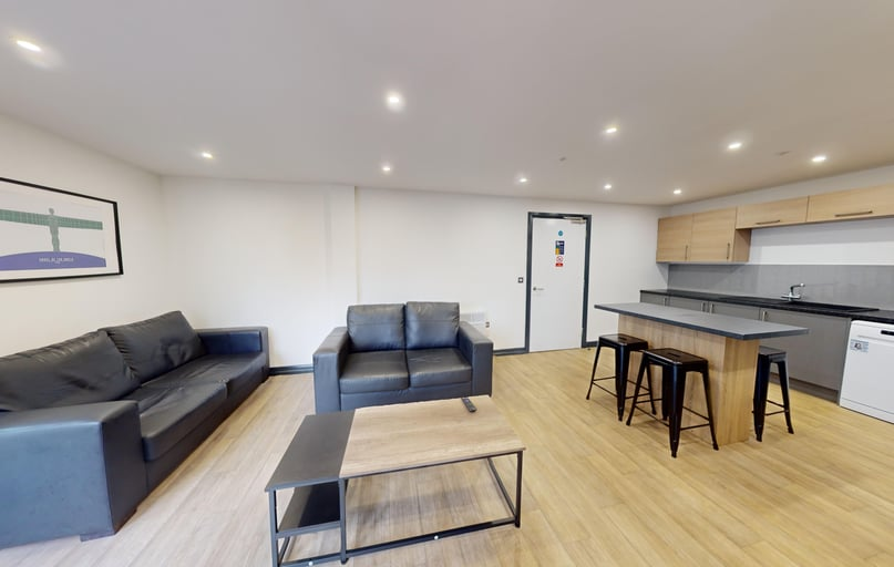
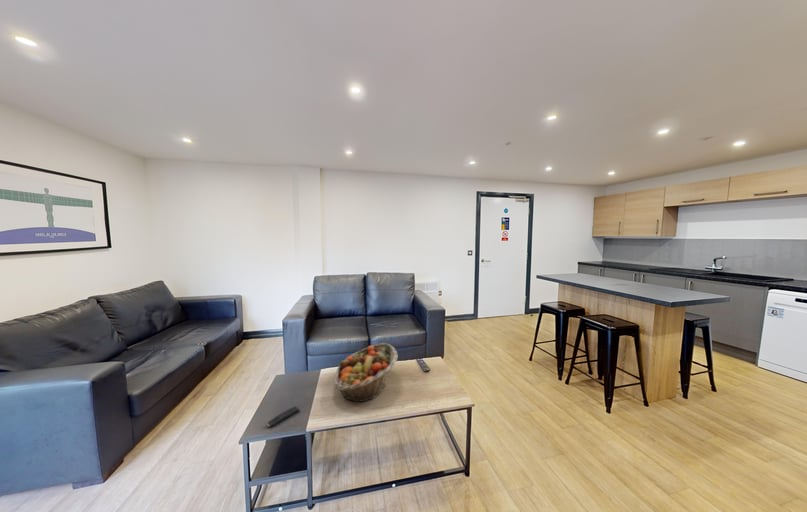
+ remote control [266,406,301,428]
+ fruit basket [333,342,399,403]
